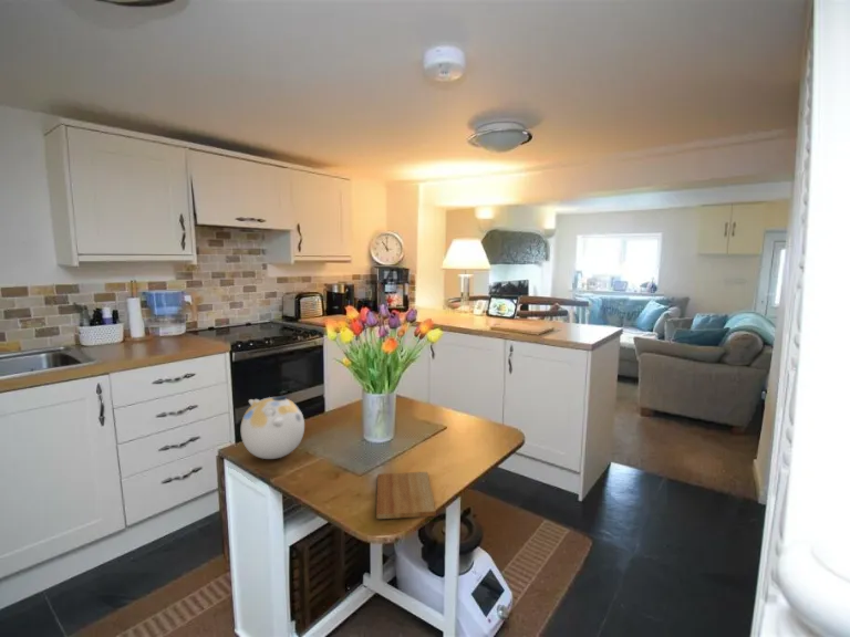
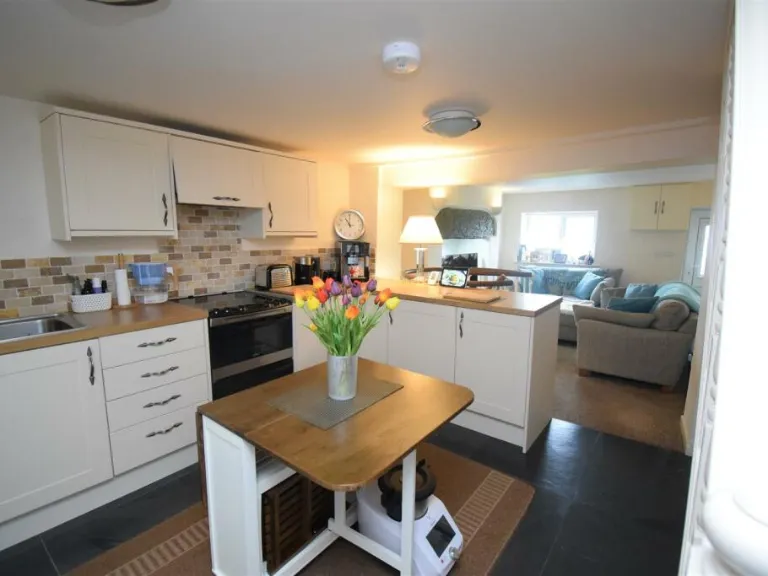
- teapot [240,395,305,460]
- cutting board [375,471,437,520]
